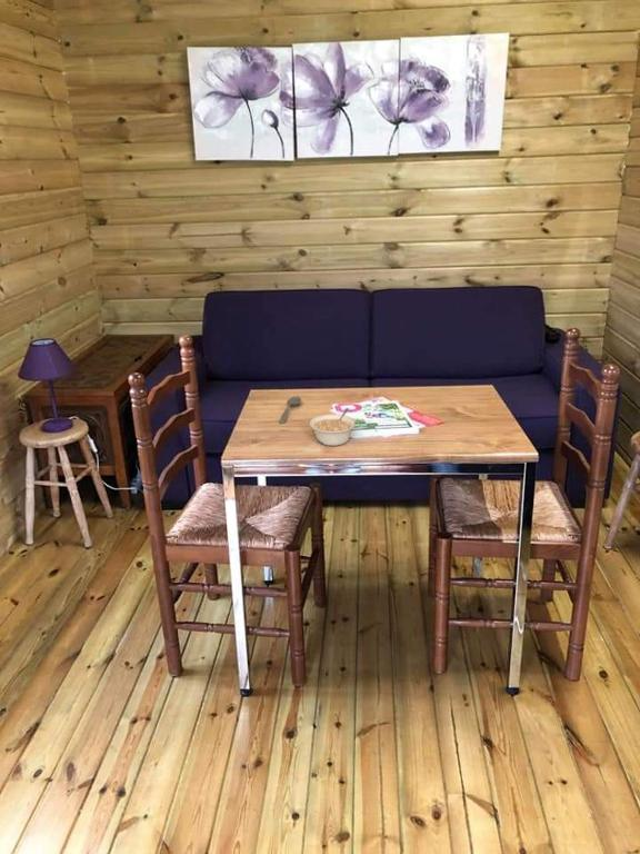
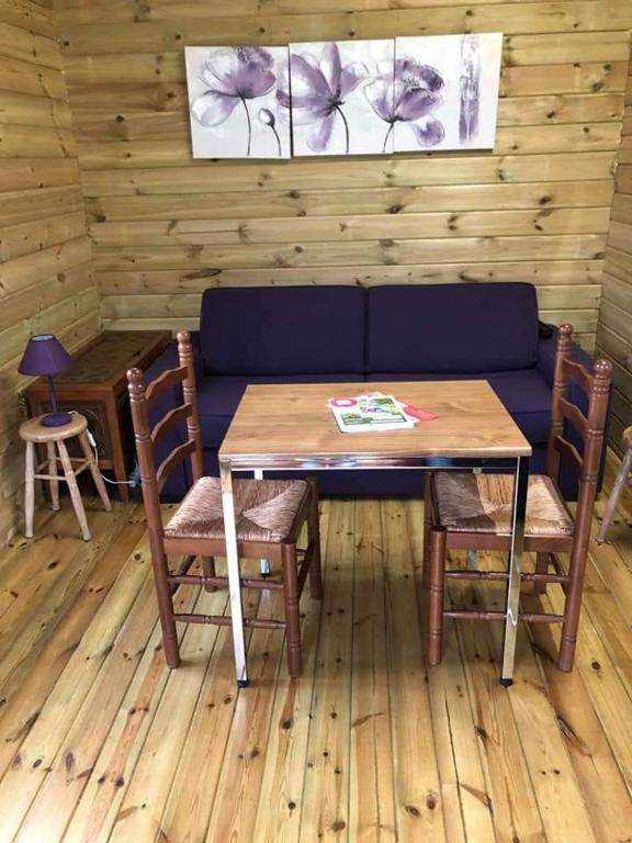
- soupspoon [278,395,302,425]
- legume [309,407,357,447]
